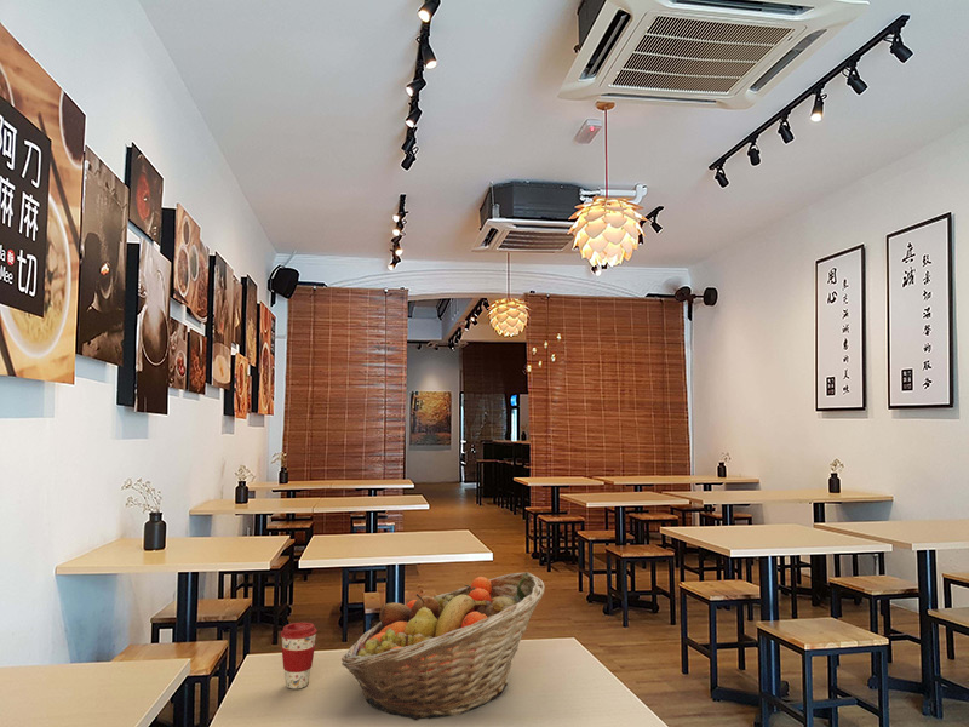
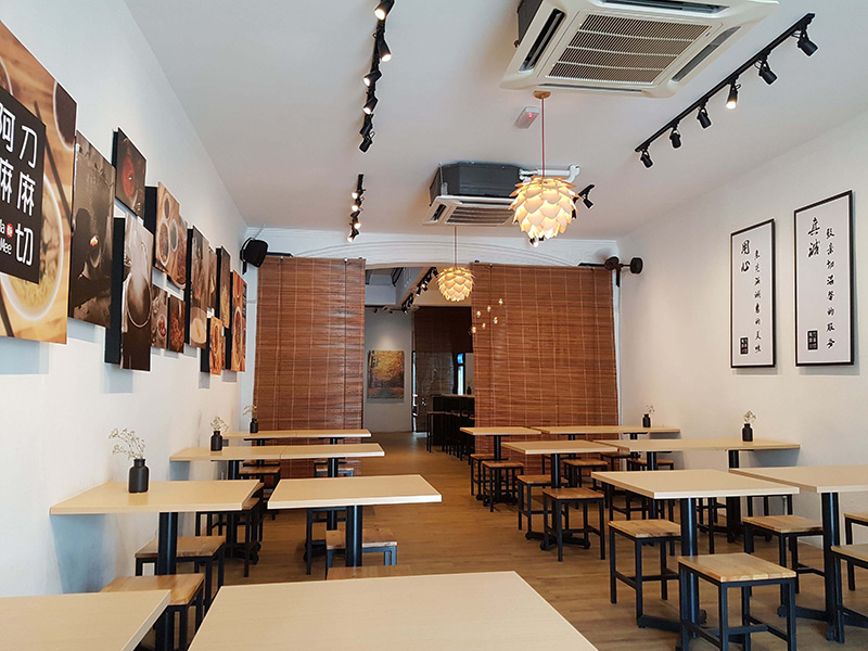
- coffee cup [279,622,319,689]
- fruit basket [340,571,546,722]
